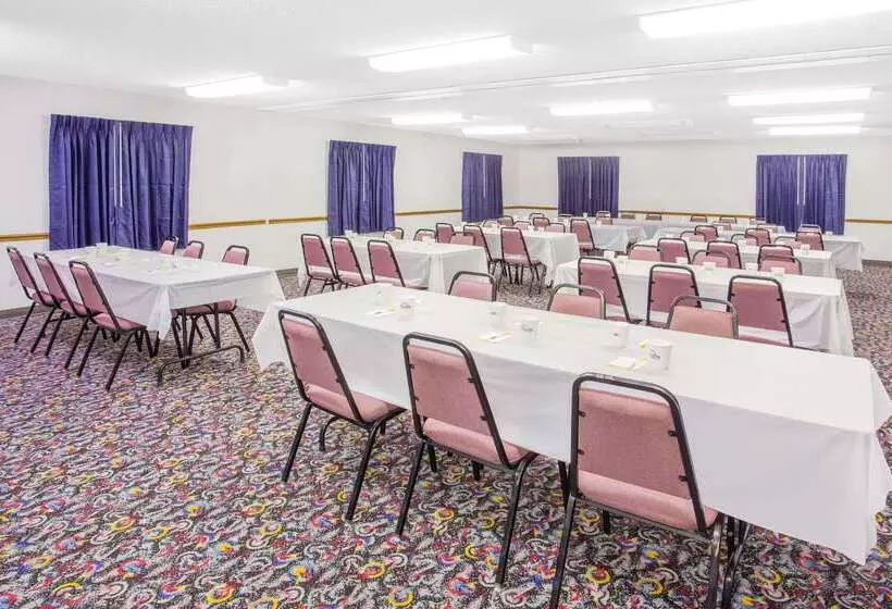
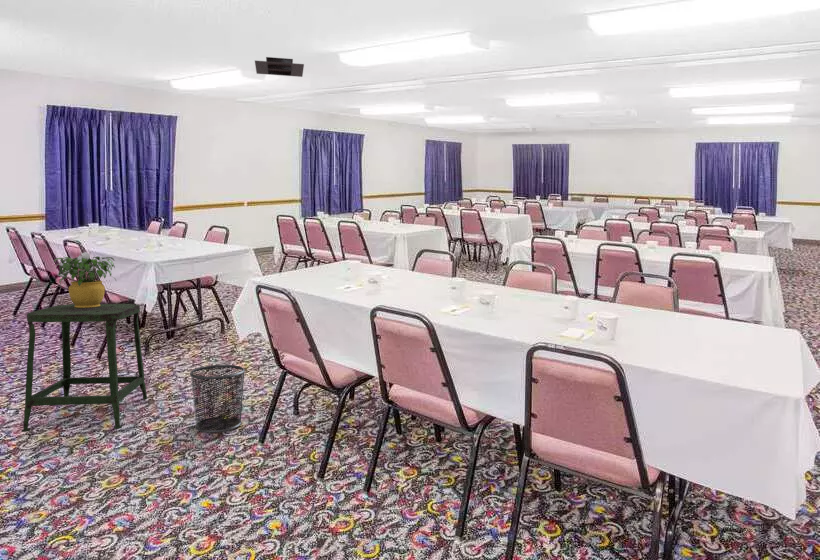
+ stool [21,303,148,433]
+ potted flower [53,251,117,308]
+ waste bin [189,364,246,434]
+ ceiling vent [254,56,305,78]
